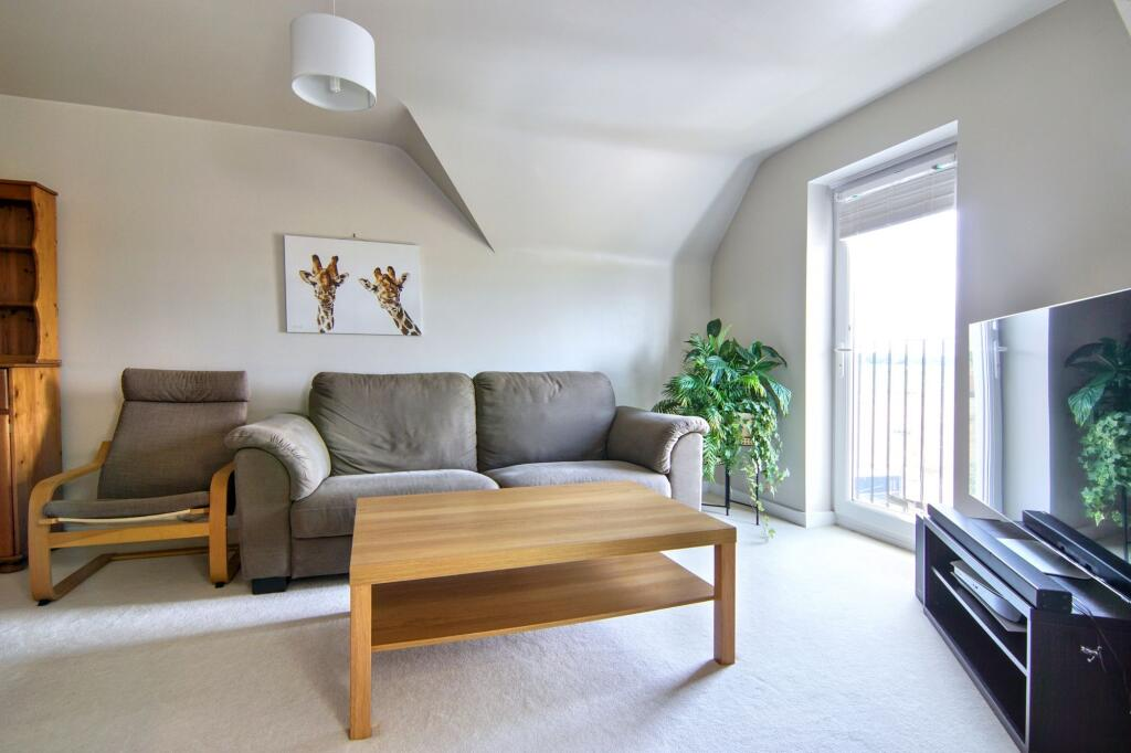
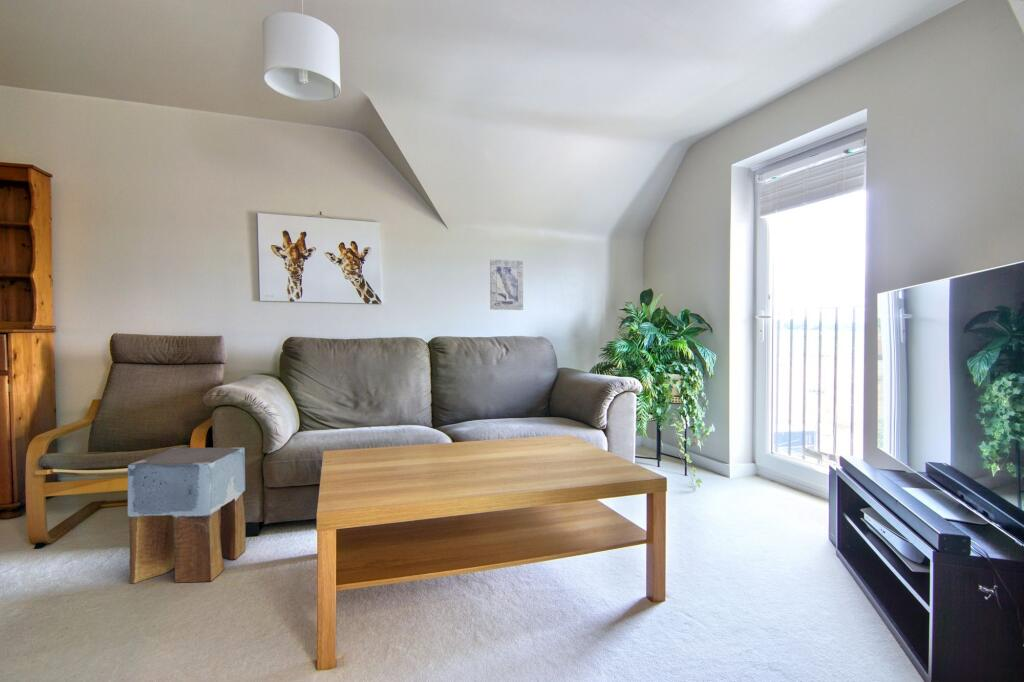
+ stool [127,446,246,585]
+ wall art [489,258,524,311]
